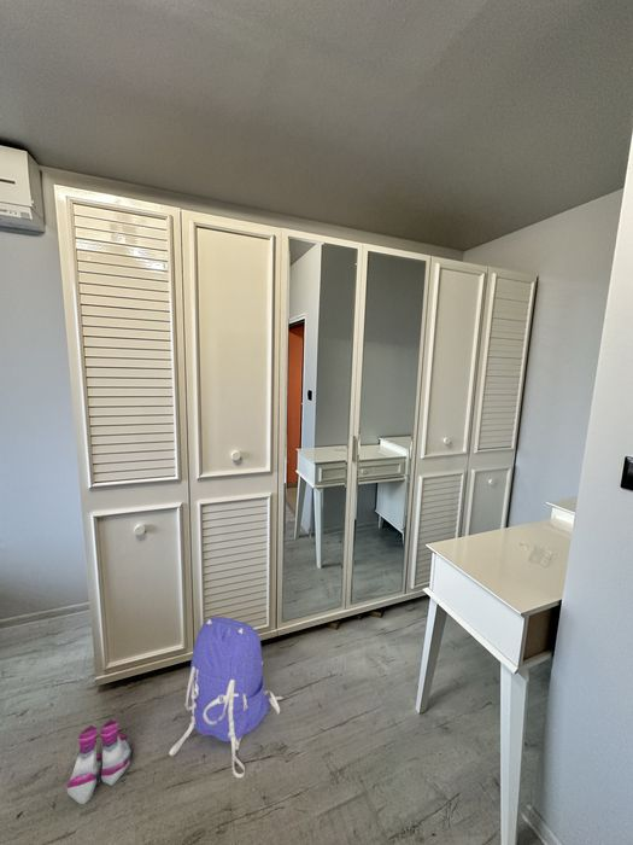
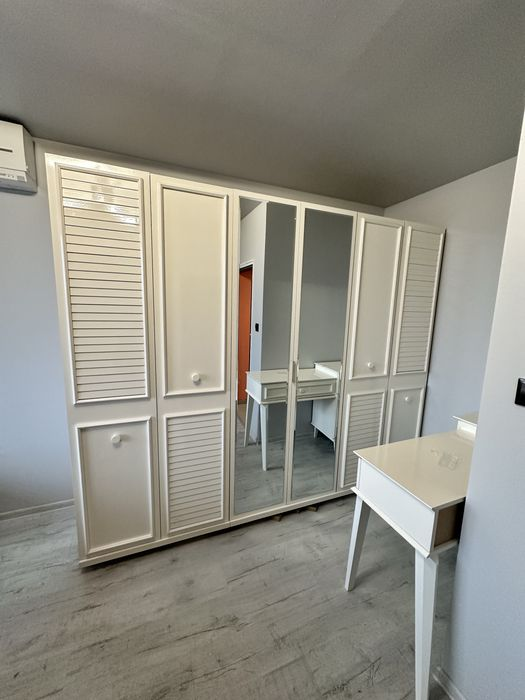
- backpack [168,616,285,779]
- boots [66,718,134,805]
